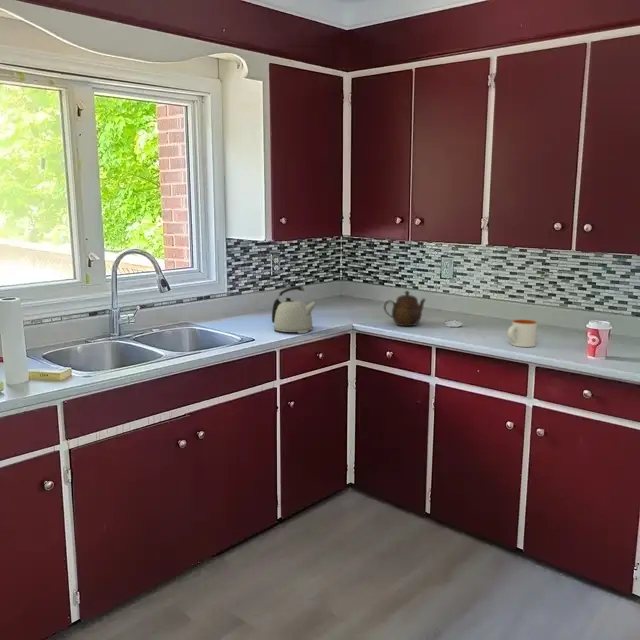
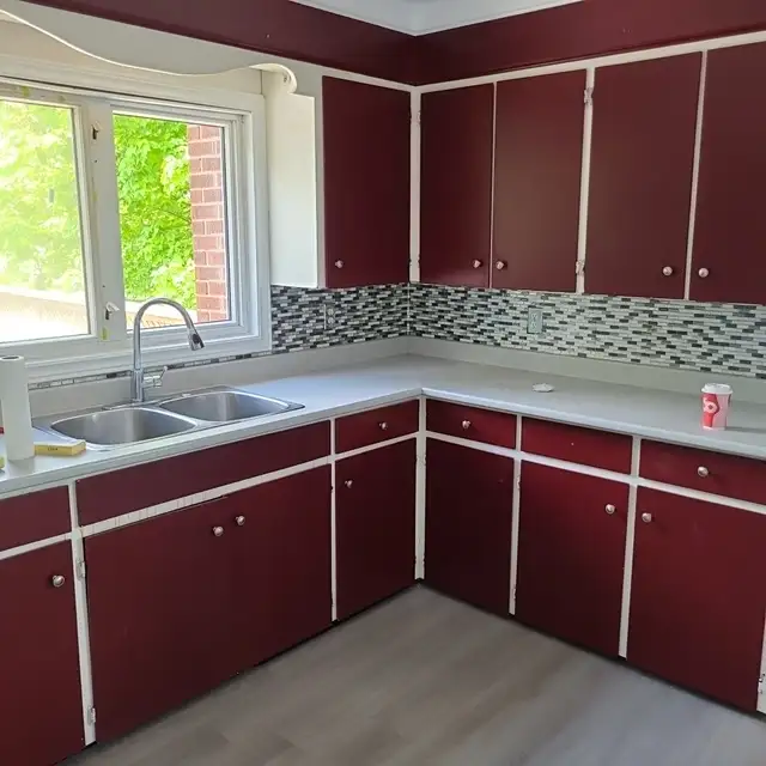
- mug [507,319,538,348]
- teapot [383,290,427,327]
- kettle [271,285,318,334]
